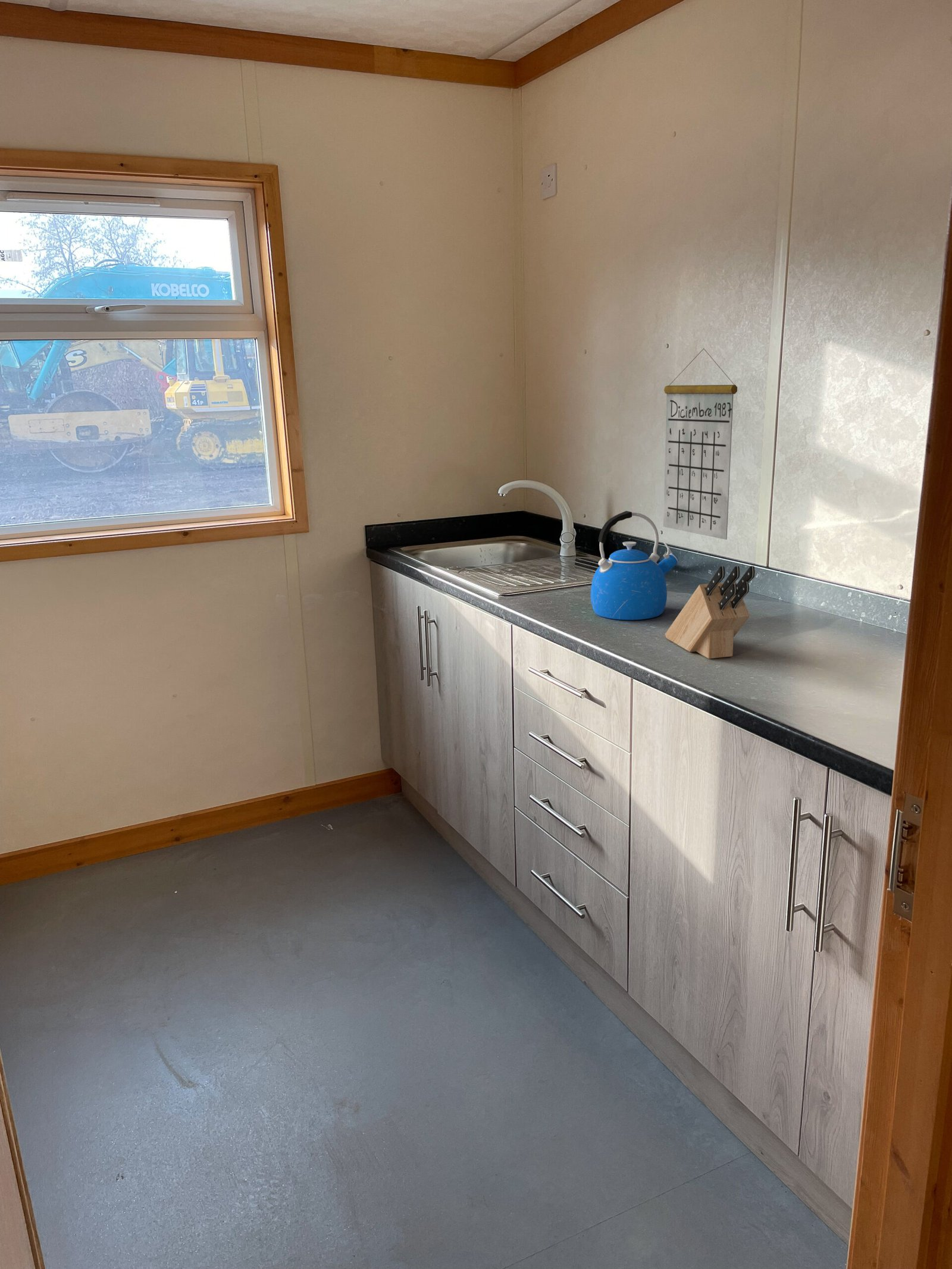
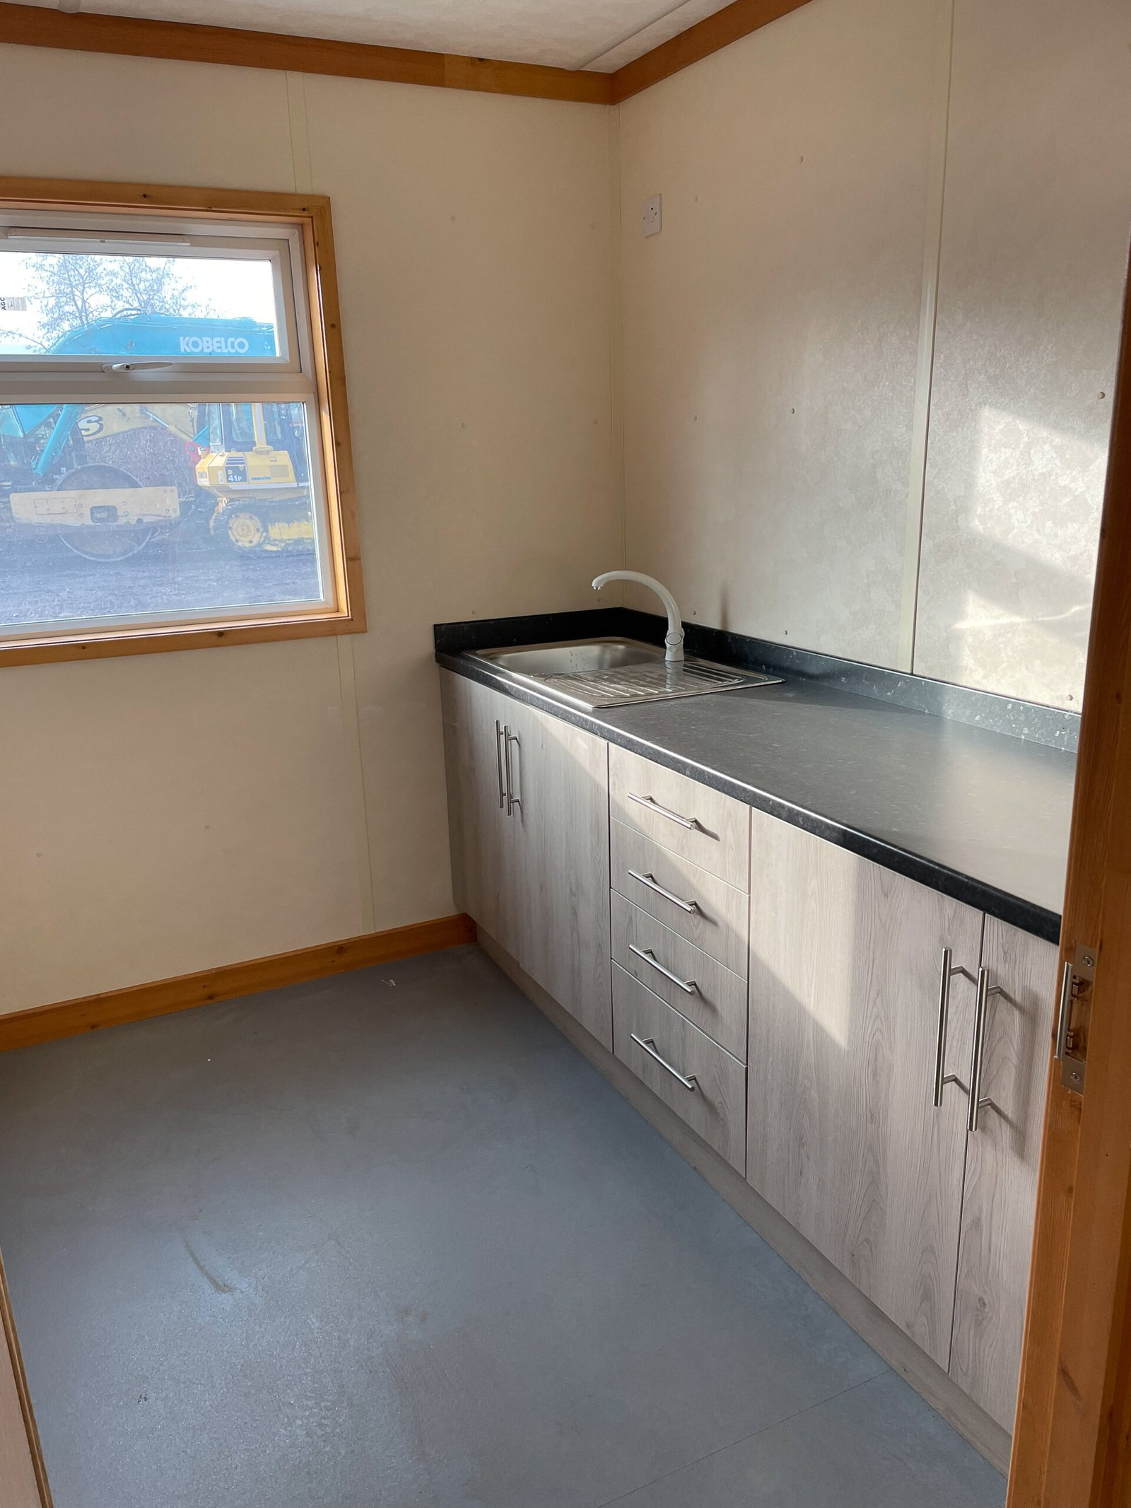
- kettle [590,510,679,621]
- calendar [663,348,738,540]
- knife block [665,565,756,659]
